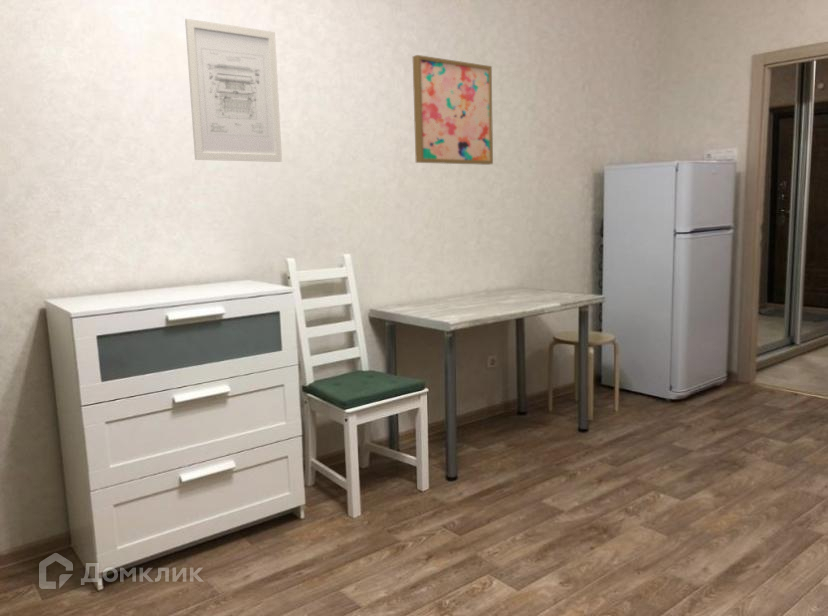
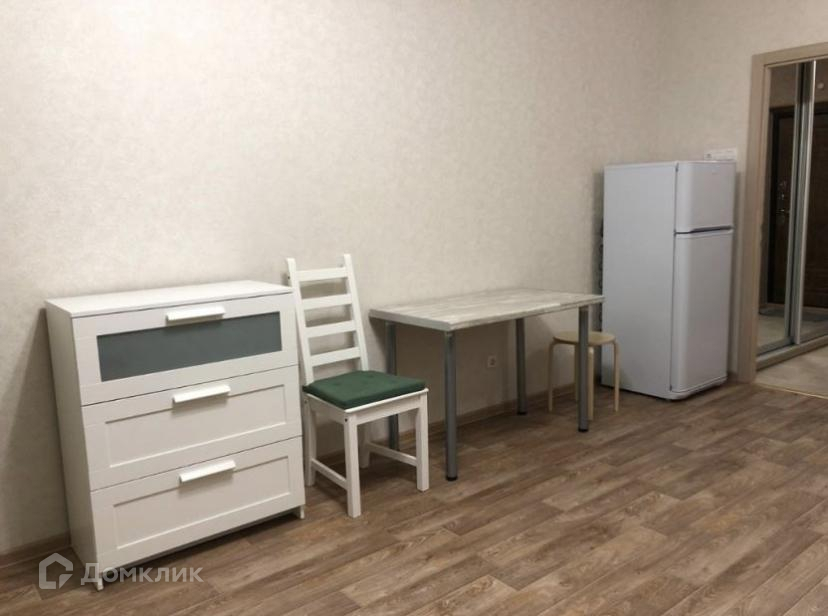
- wall art [412,54,494,166]
- wall art [184,17,283,163]
